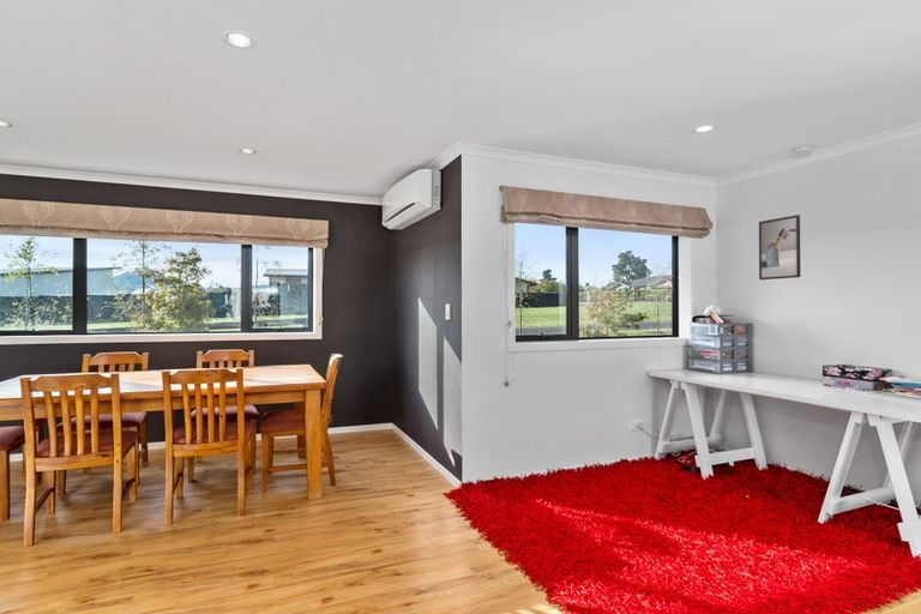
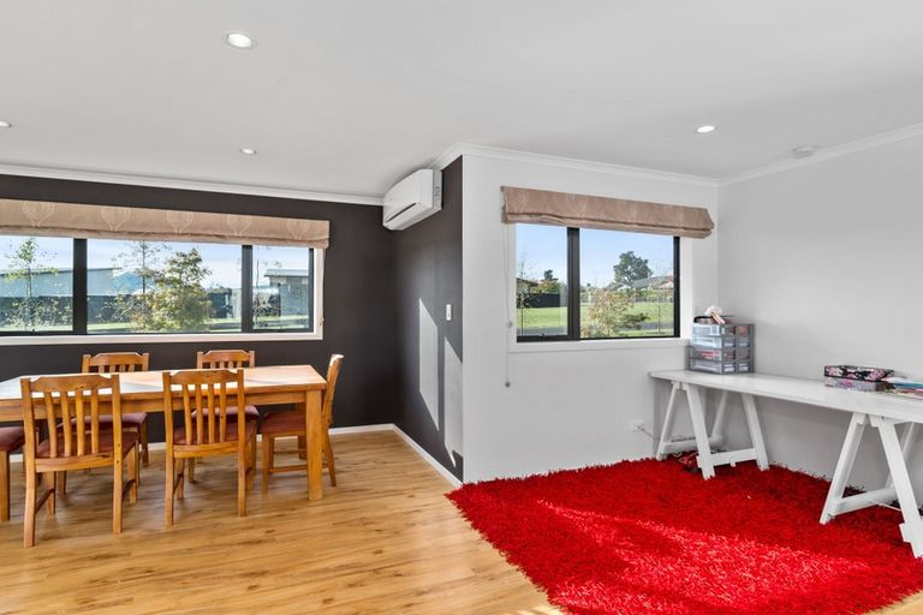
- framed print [758,213,801,281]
